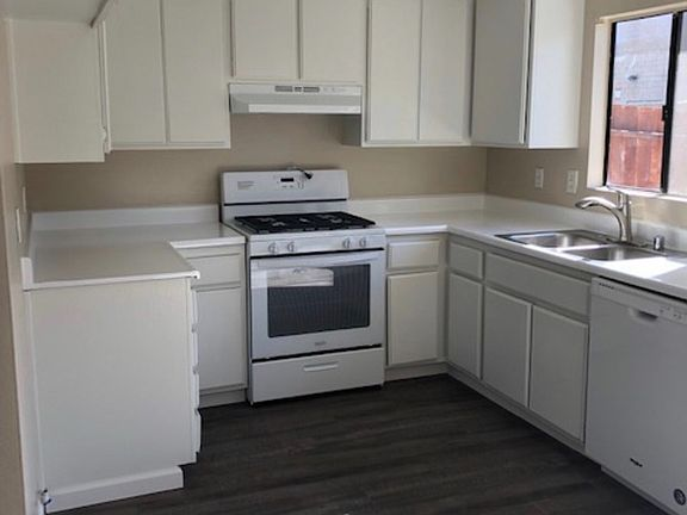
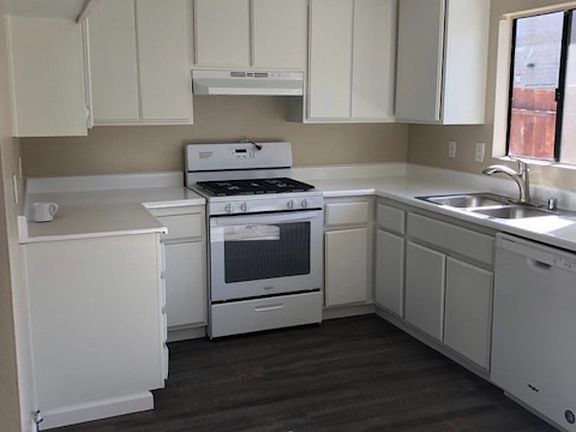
+ mug [32,201,59,222]
